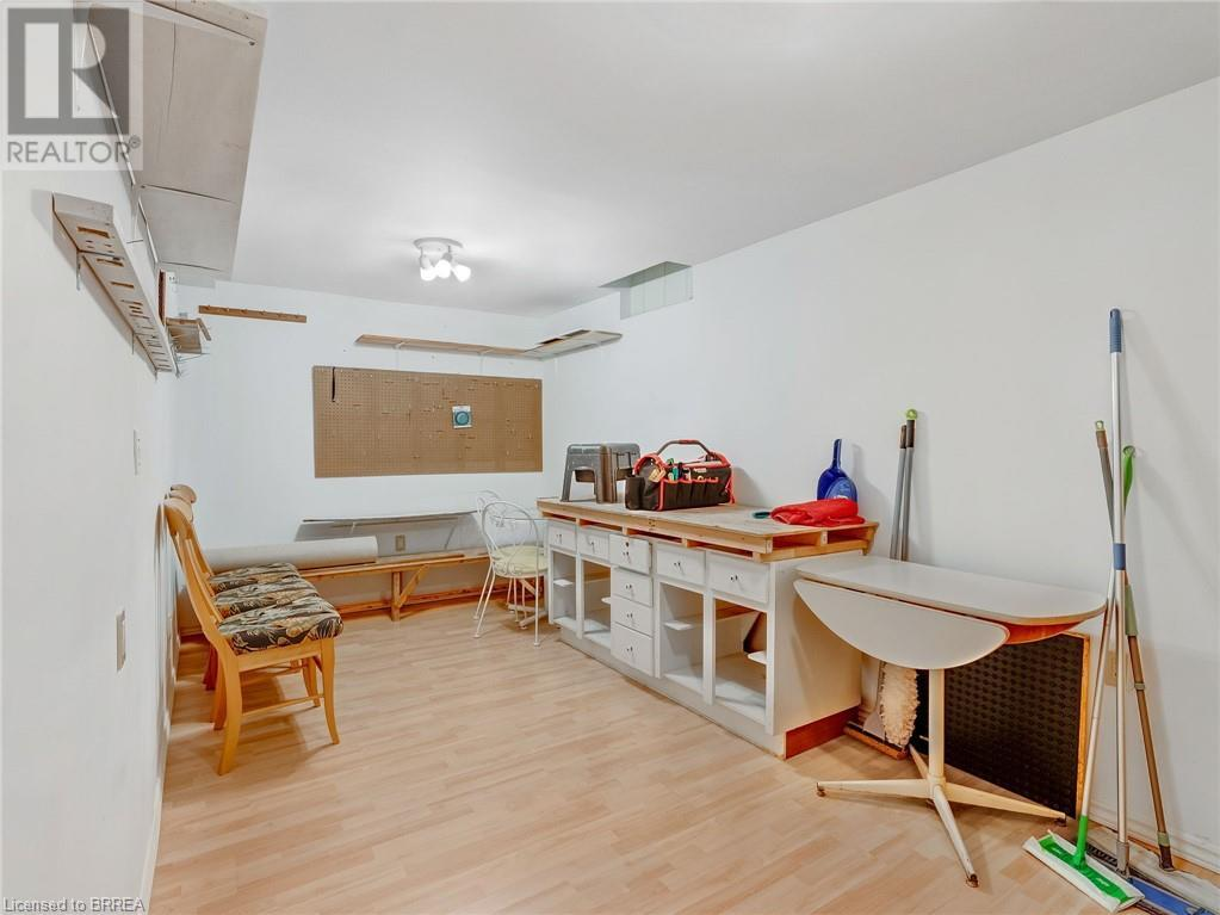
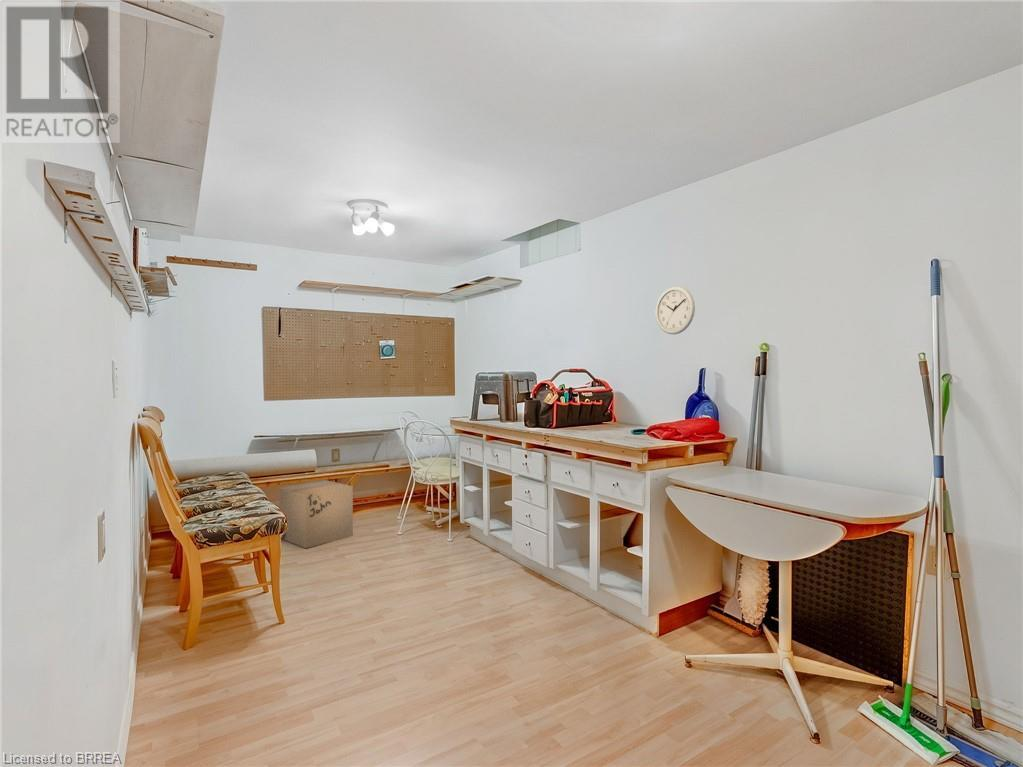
+ wall clock [655,285,696,336]
+ cardboard box [278,479,354,549]
